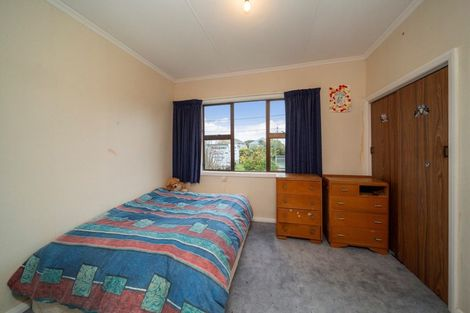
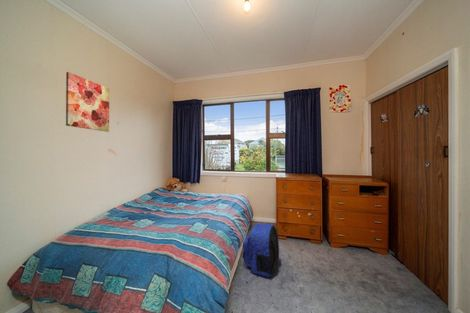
+ wall art [65,71,110,133]
+ backpack [241,222,280,278]
